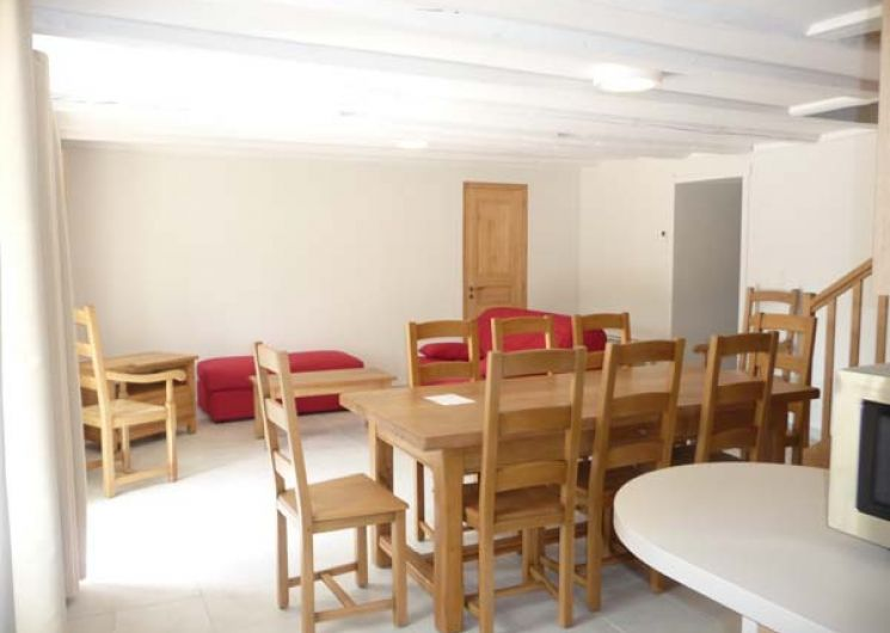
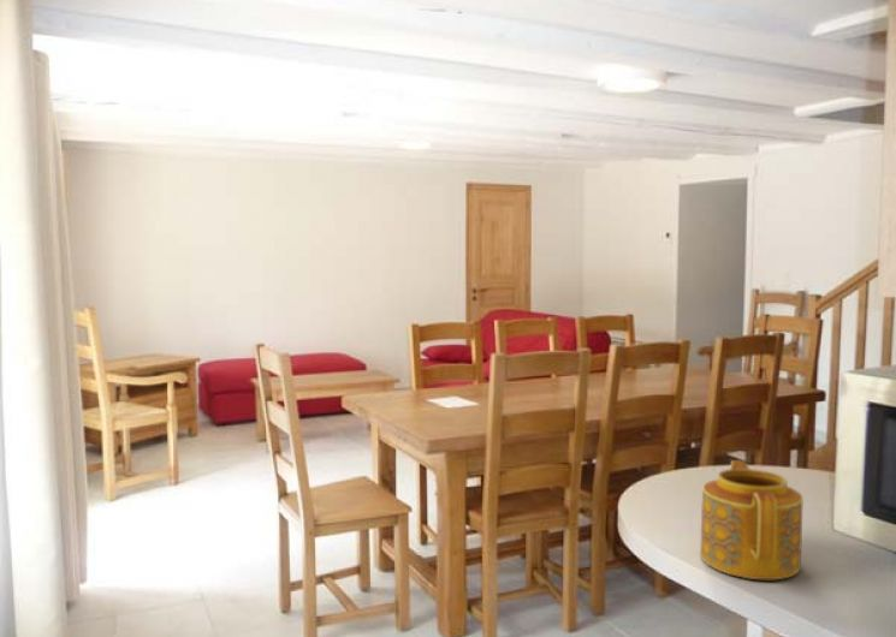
+ teapot [699,459,805,581]
